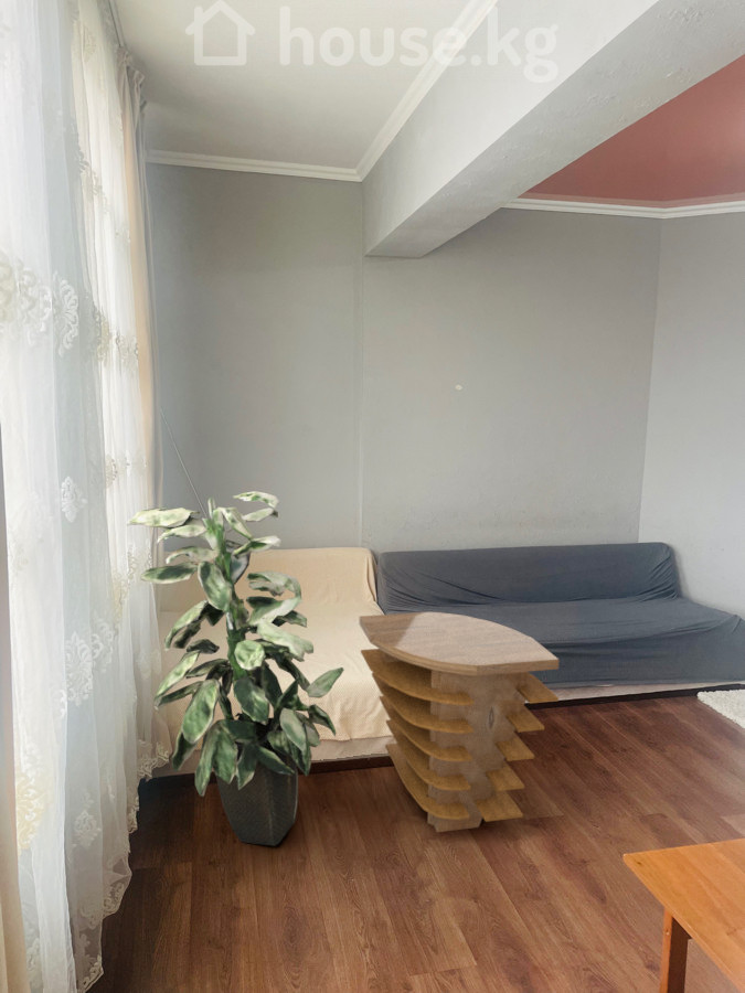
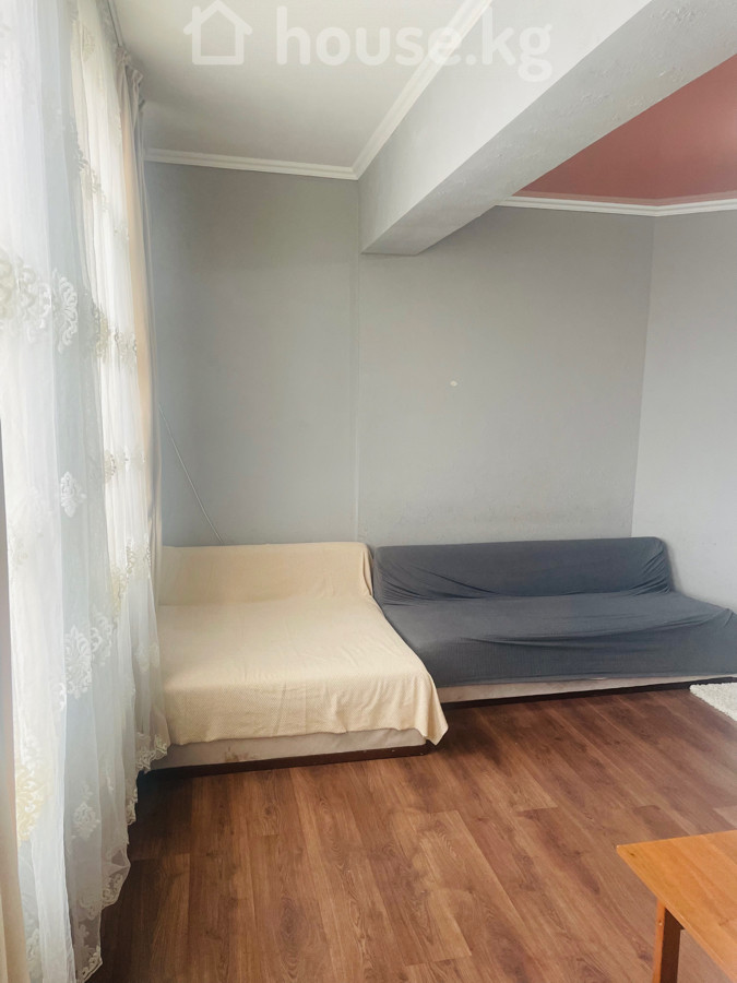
- side table [359,611,560,833]
- indoor plant [126,490,345,847]
